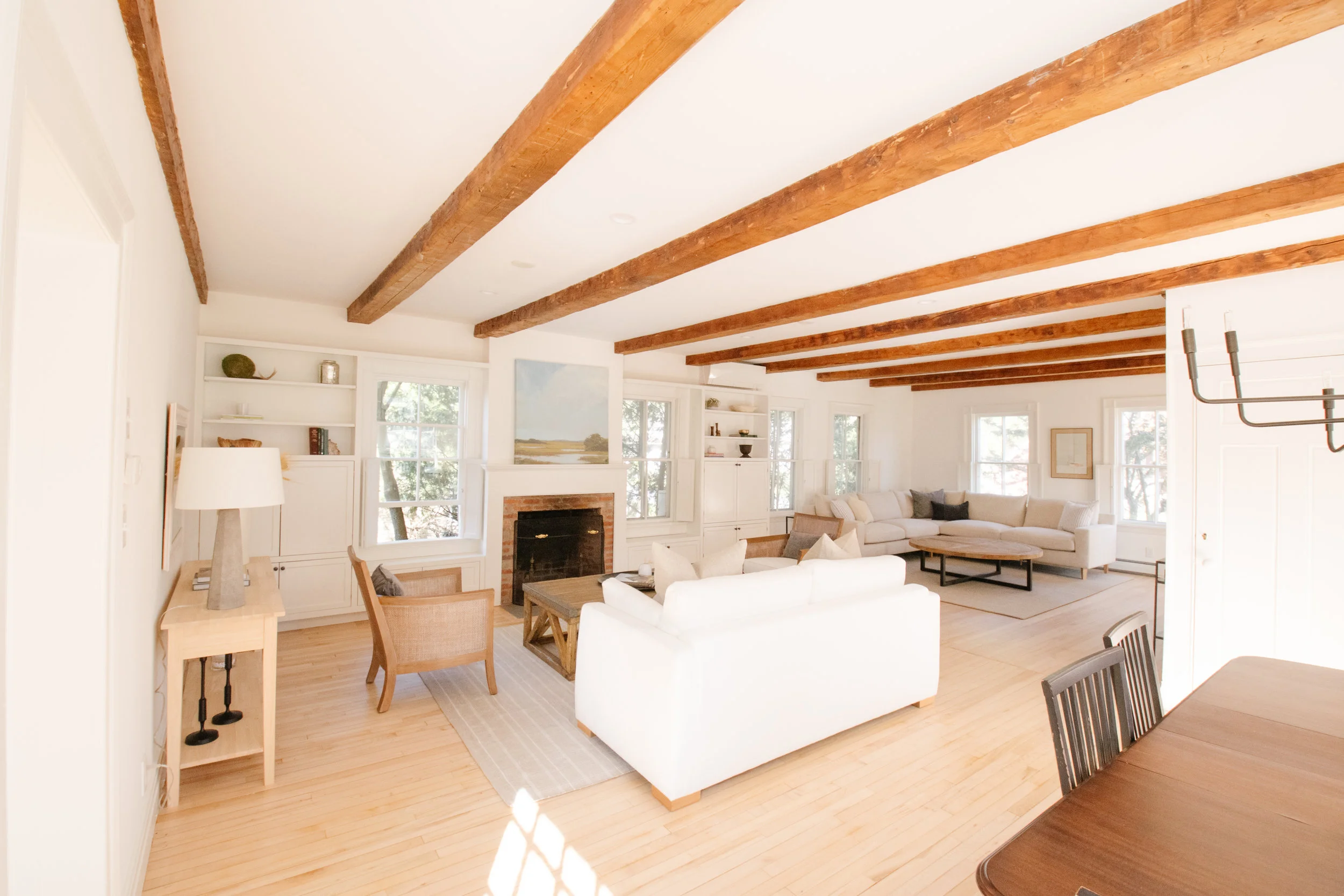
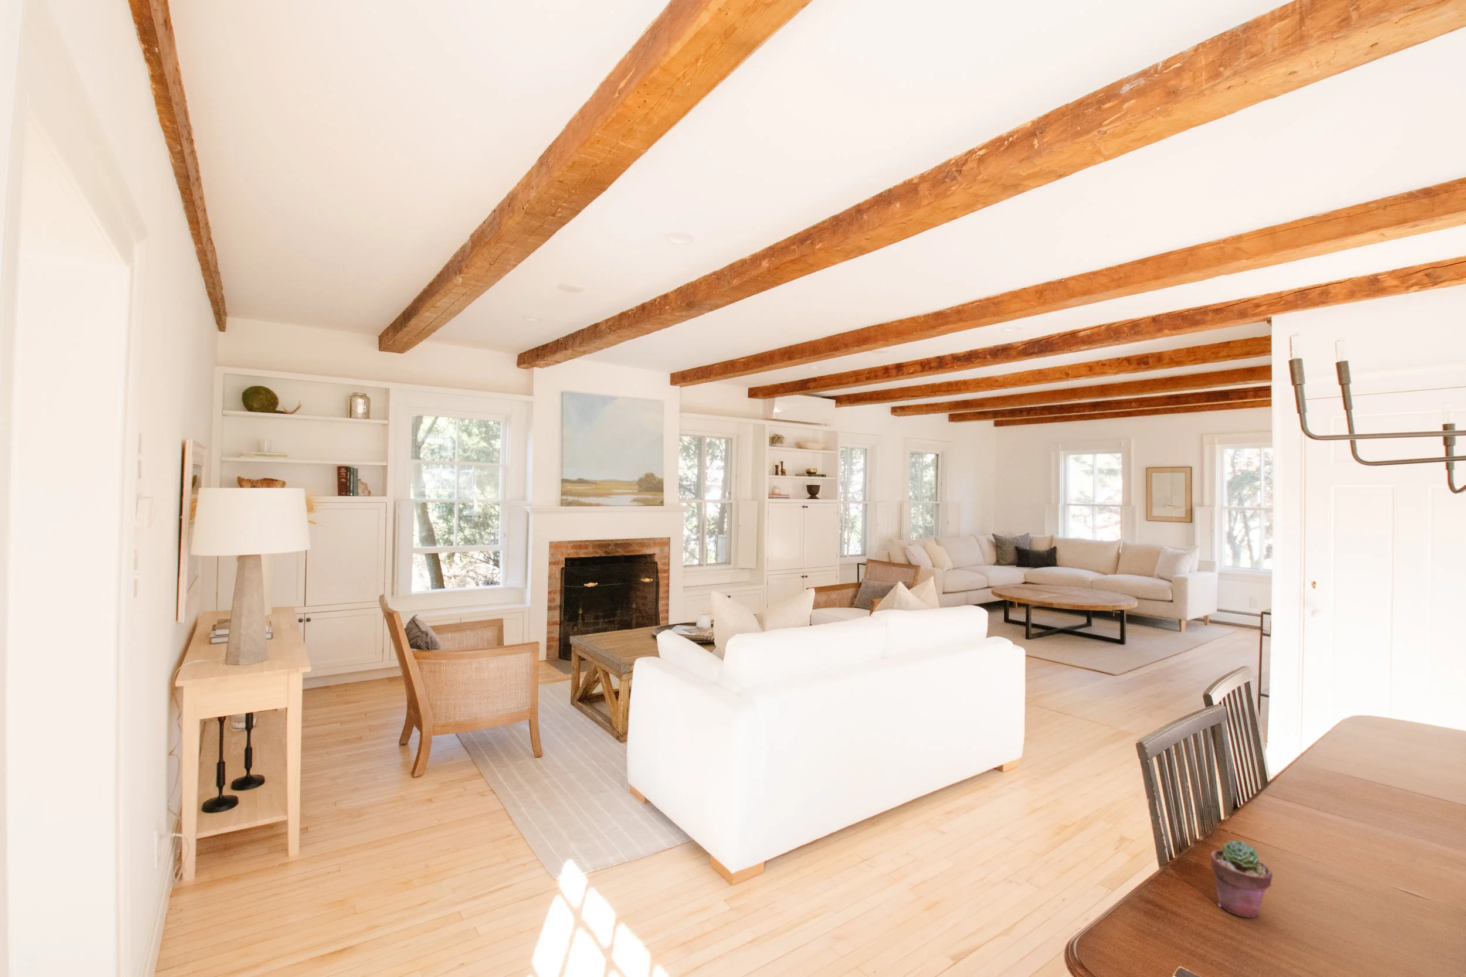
+ potted succulent [1210,840,1273,918]
